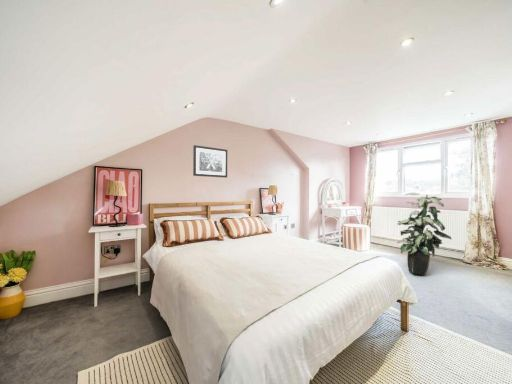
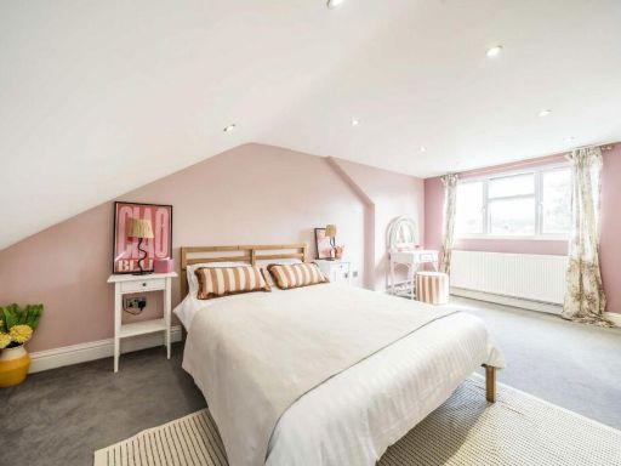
- indoor plant [396,192,452,277]
- wall art [192,144,228,179]
